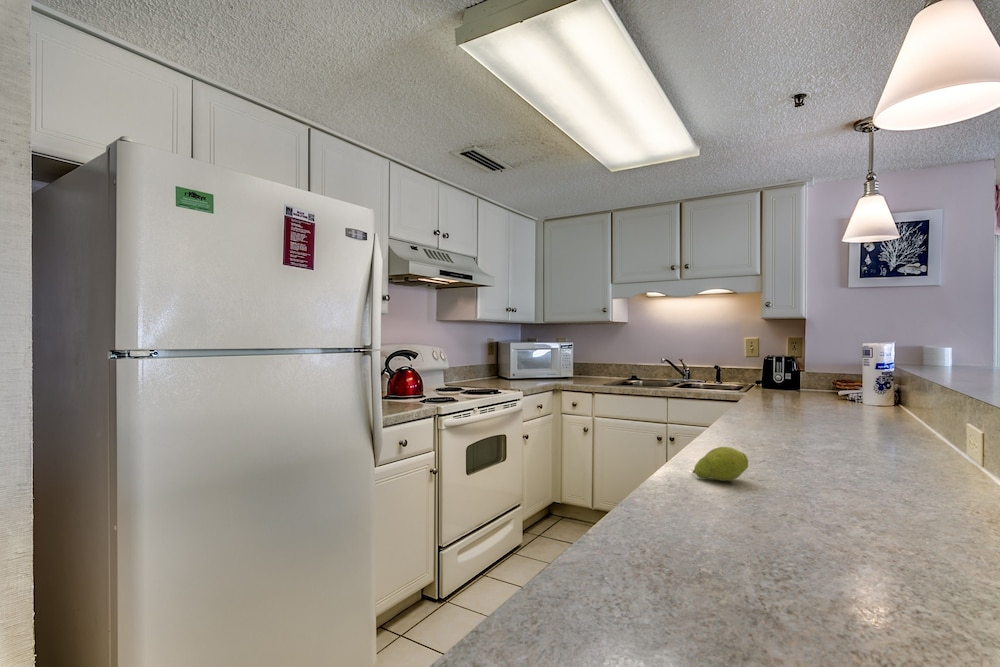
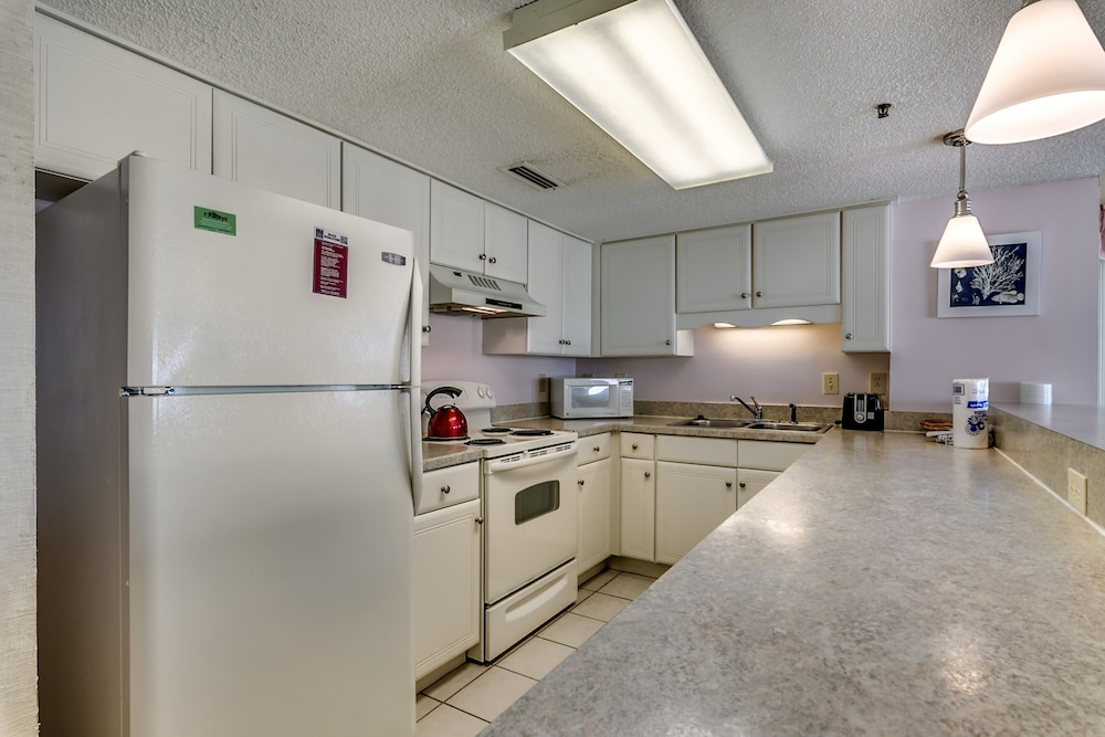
- fruit [691,446,749,482]
